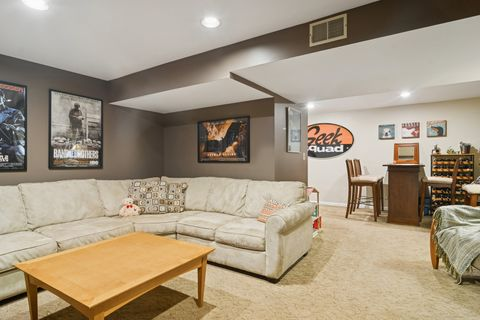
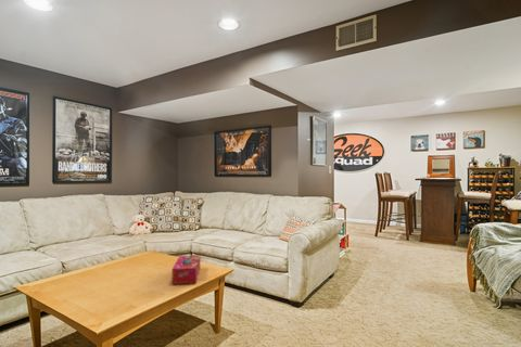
+ tissue box [170,254,201,285]
